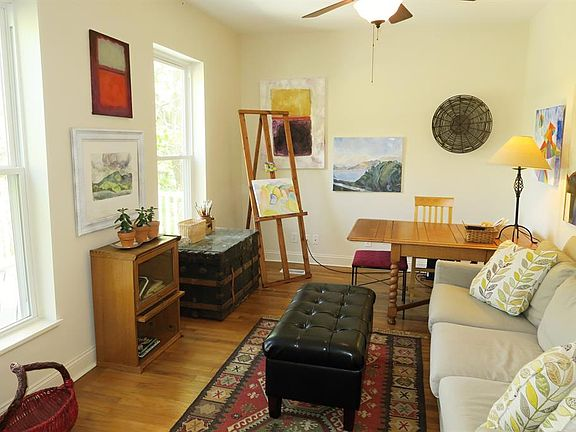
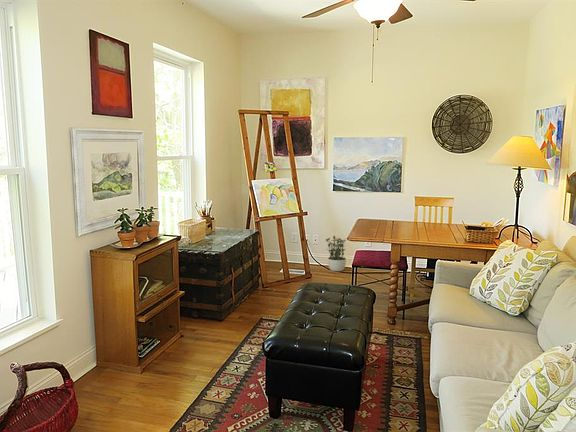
+ potted plant [325,235,348,272]
